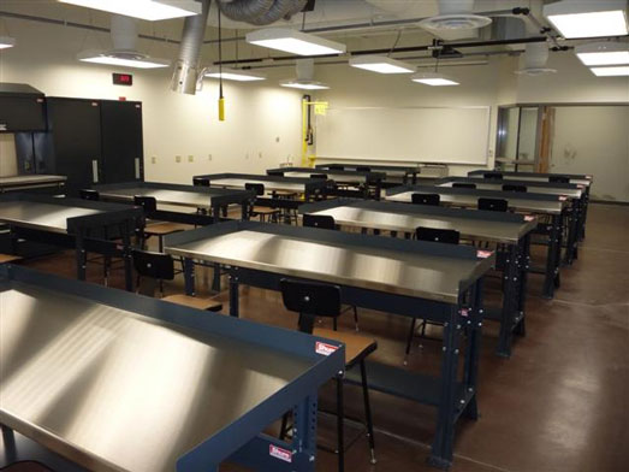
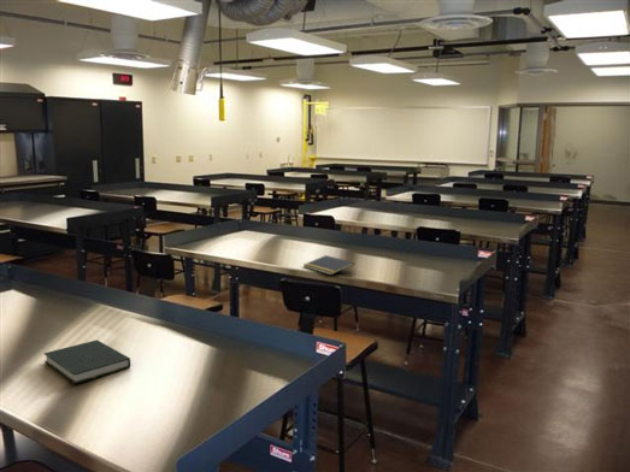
+ notepad [302,254,355,276]
+ book [43,338,131,385]
